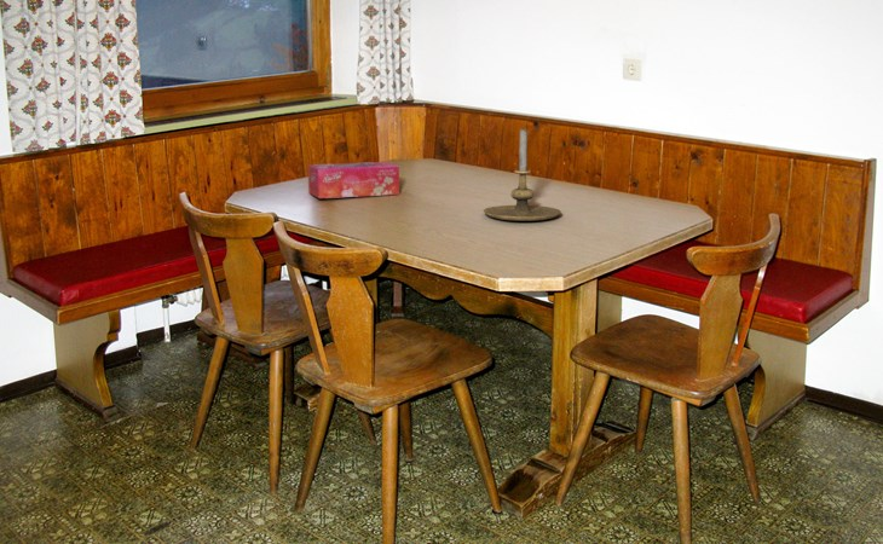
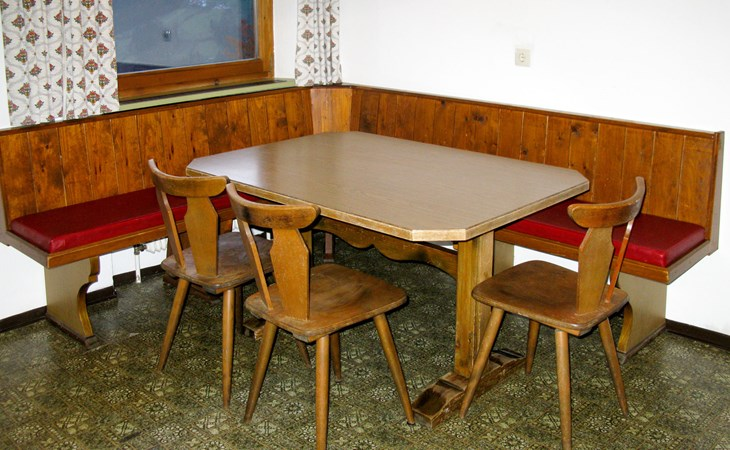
- tissue box [307,161,400,199]
- candle holder [483,128,562,222]
